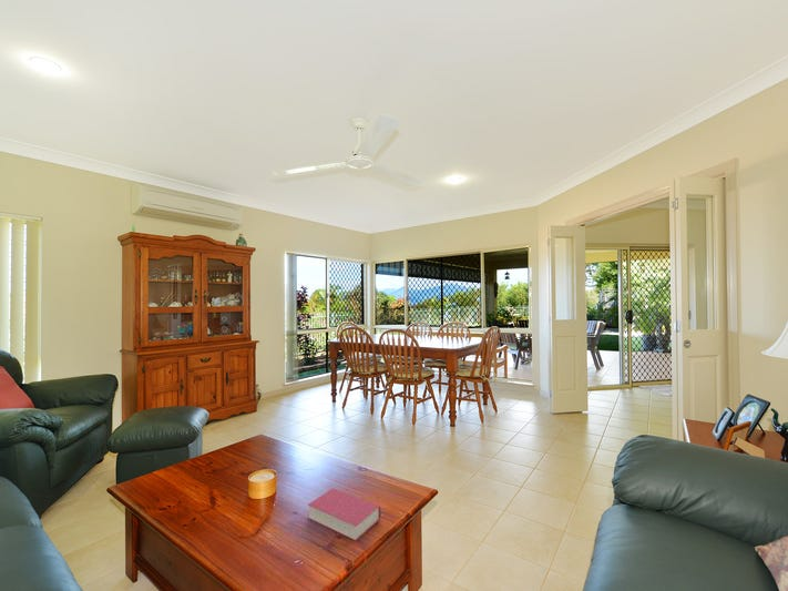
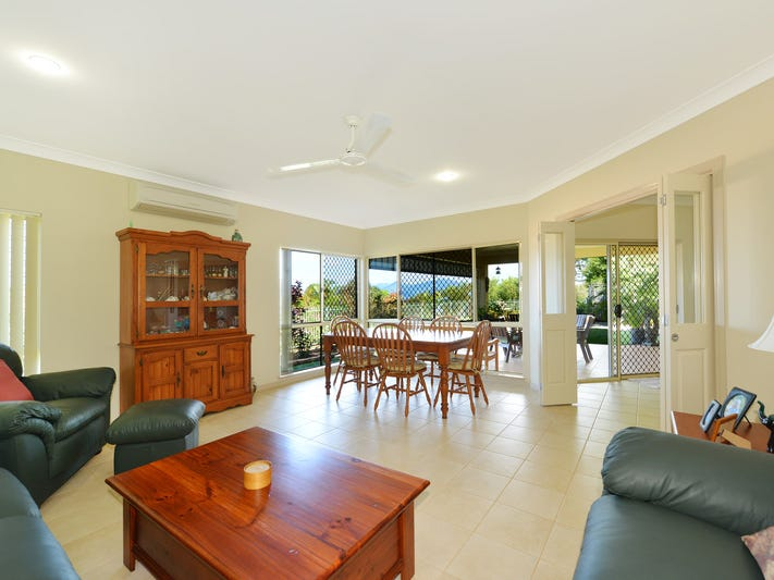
- book [307,487,381,542]
